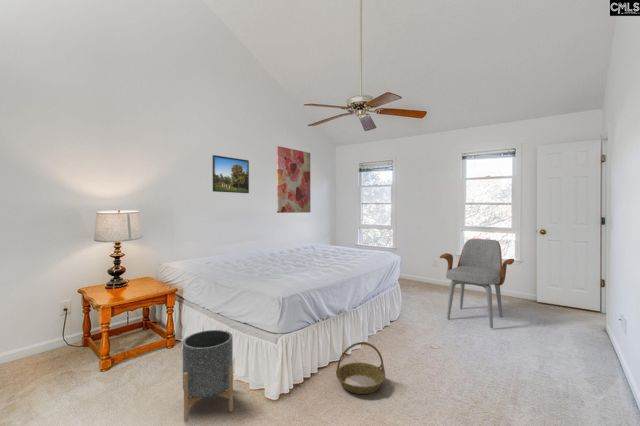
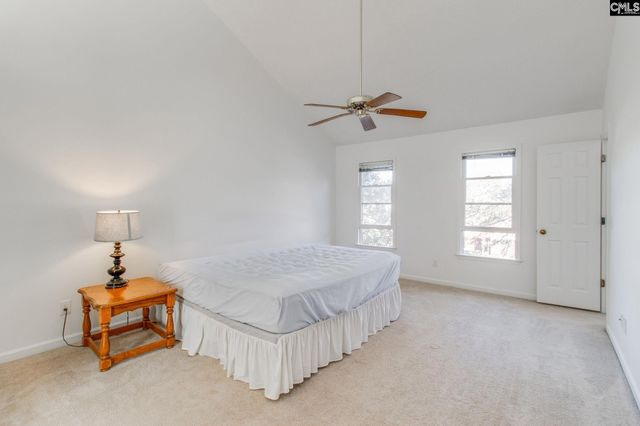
- planter [182,329,234,422]
- armchair [439,238,515,329]
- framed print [211,154,250,194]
- basket [335,341,386,395]
- wall art [276,145,311,214]
